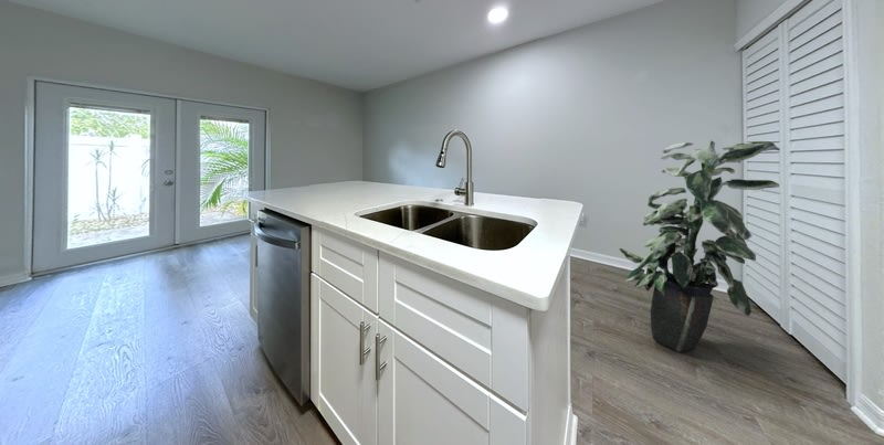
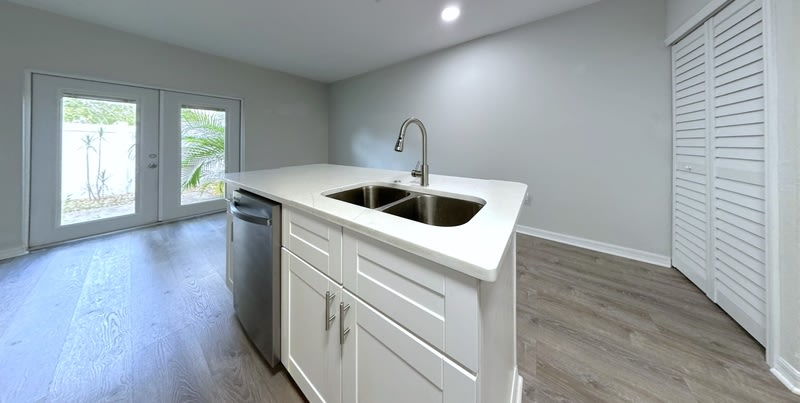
- indoor plant [618,139,781,353]
